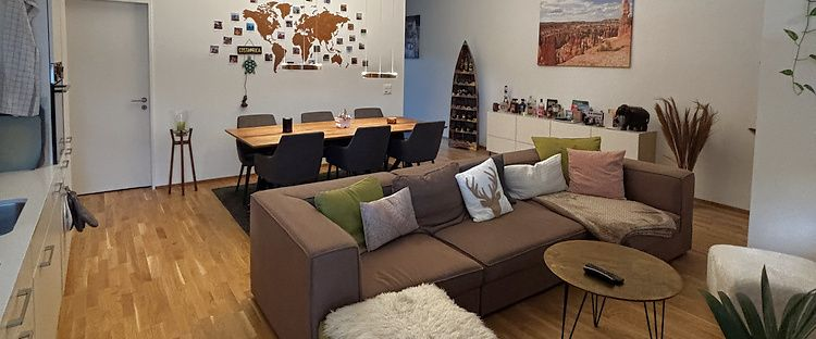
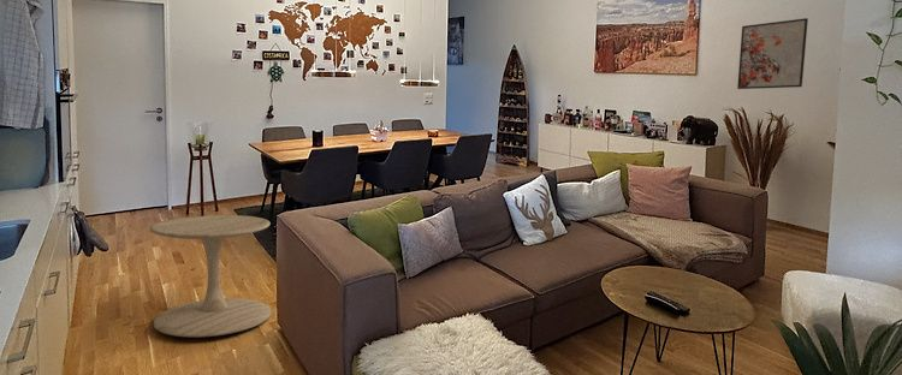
+ side table [149,214,273,338]
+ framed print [736,17,809,90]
